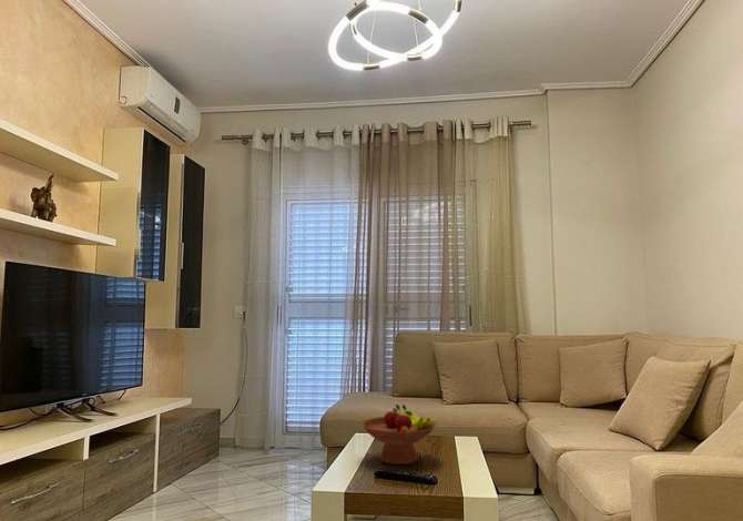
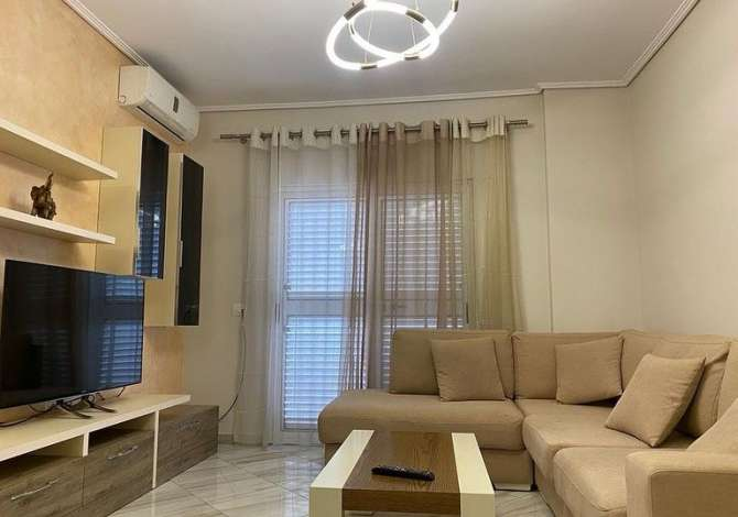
- fruit bowl [360,403,437,466]
